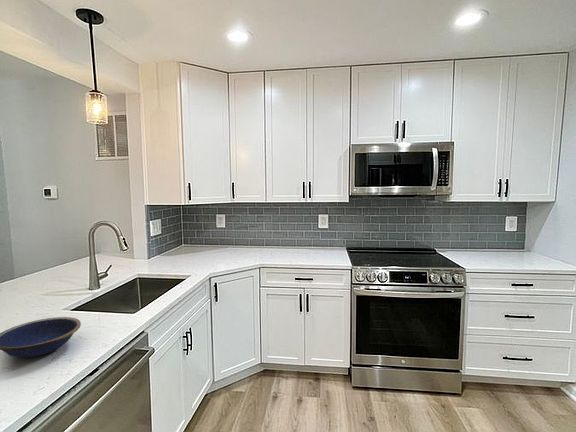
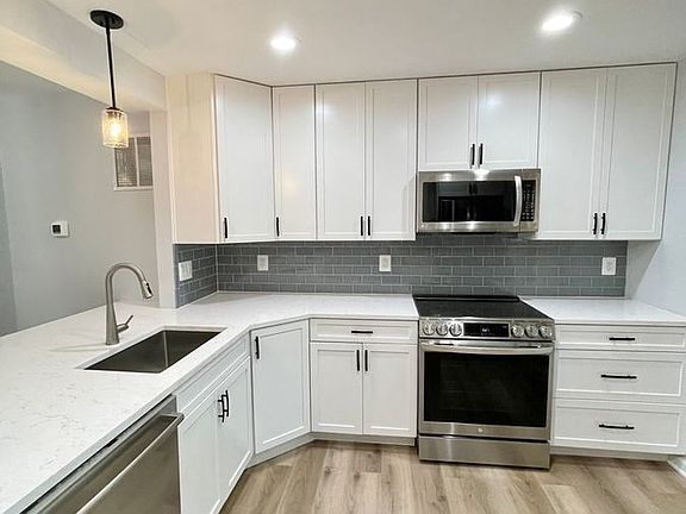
- bowl [0,316,82,358]
